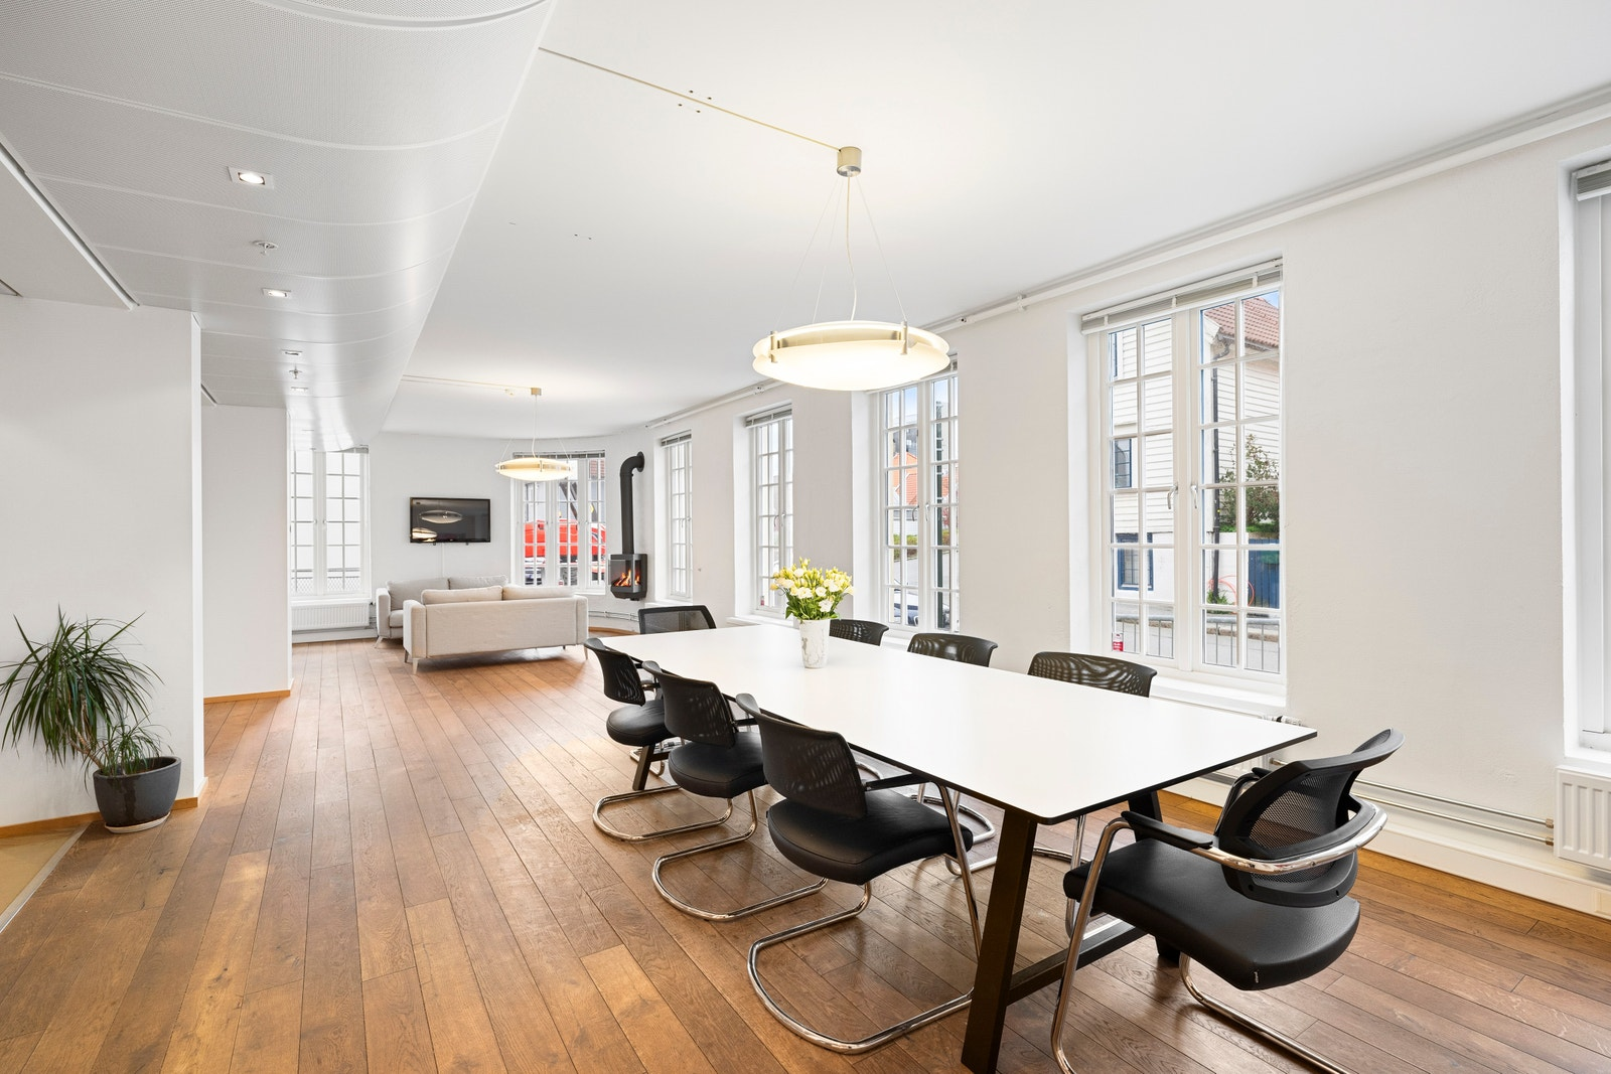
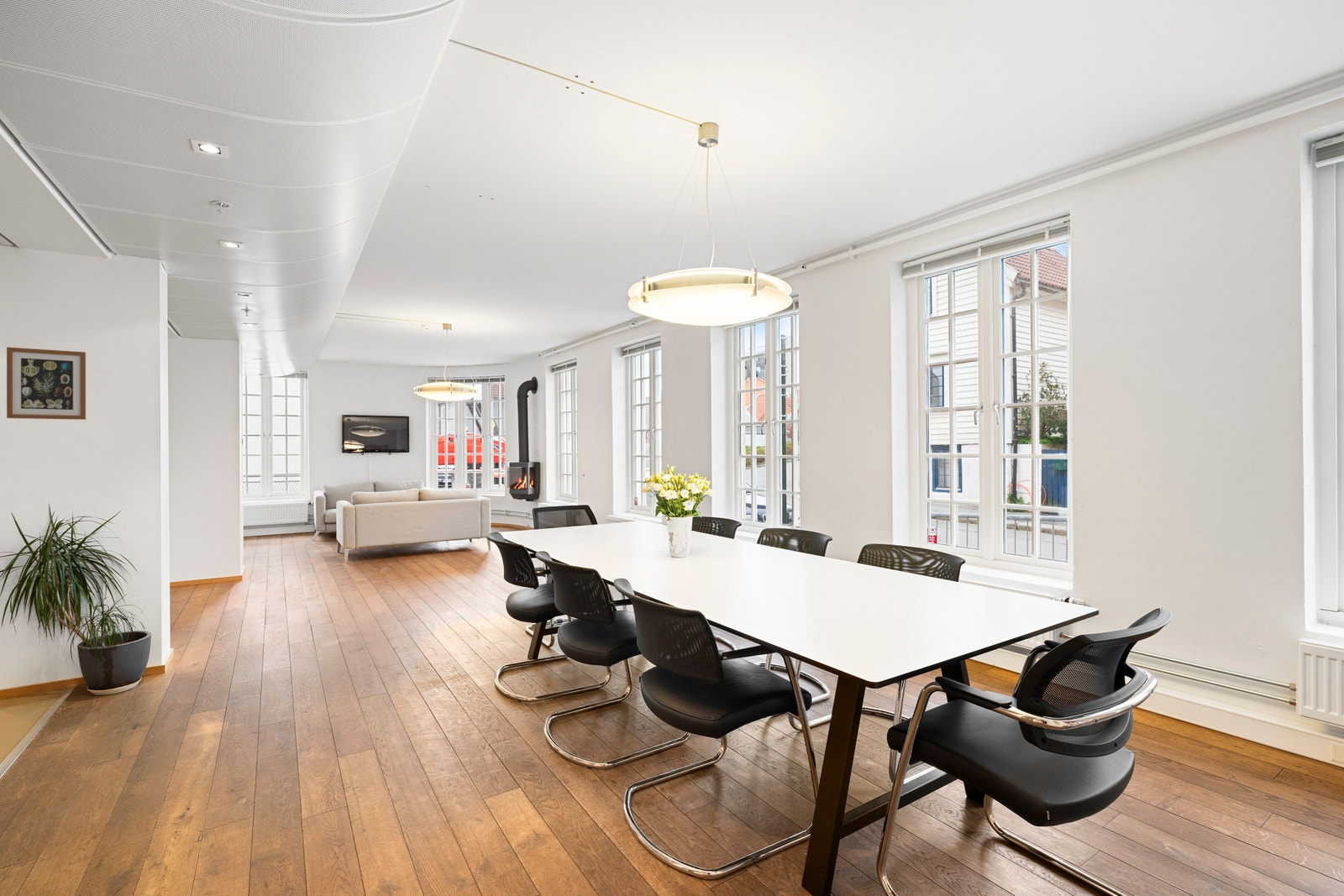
+ wall art [6,347,87,421]
